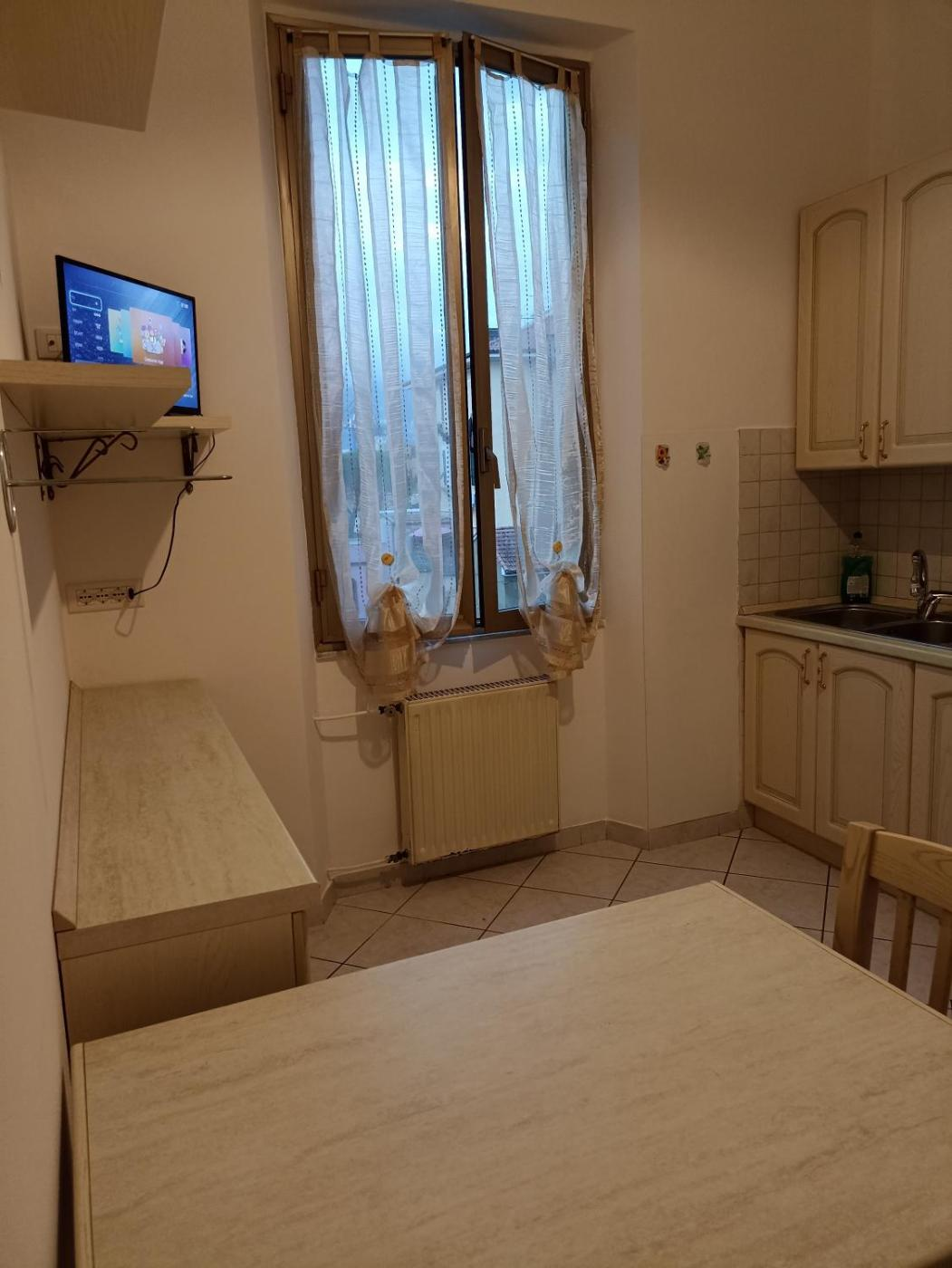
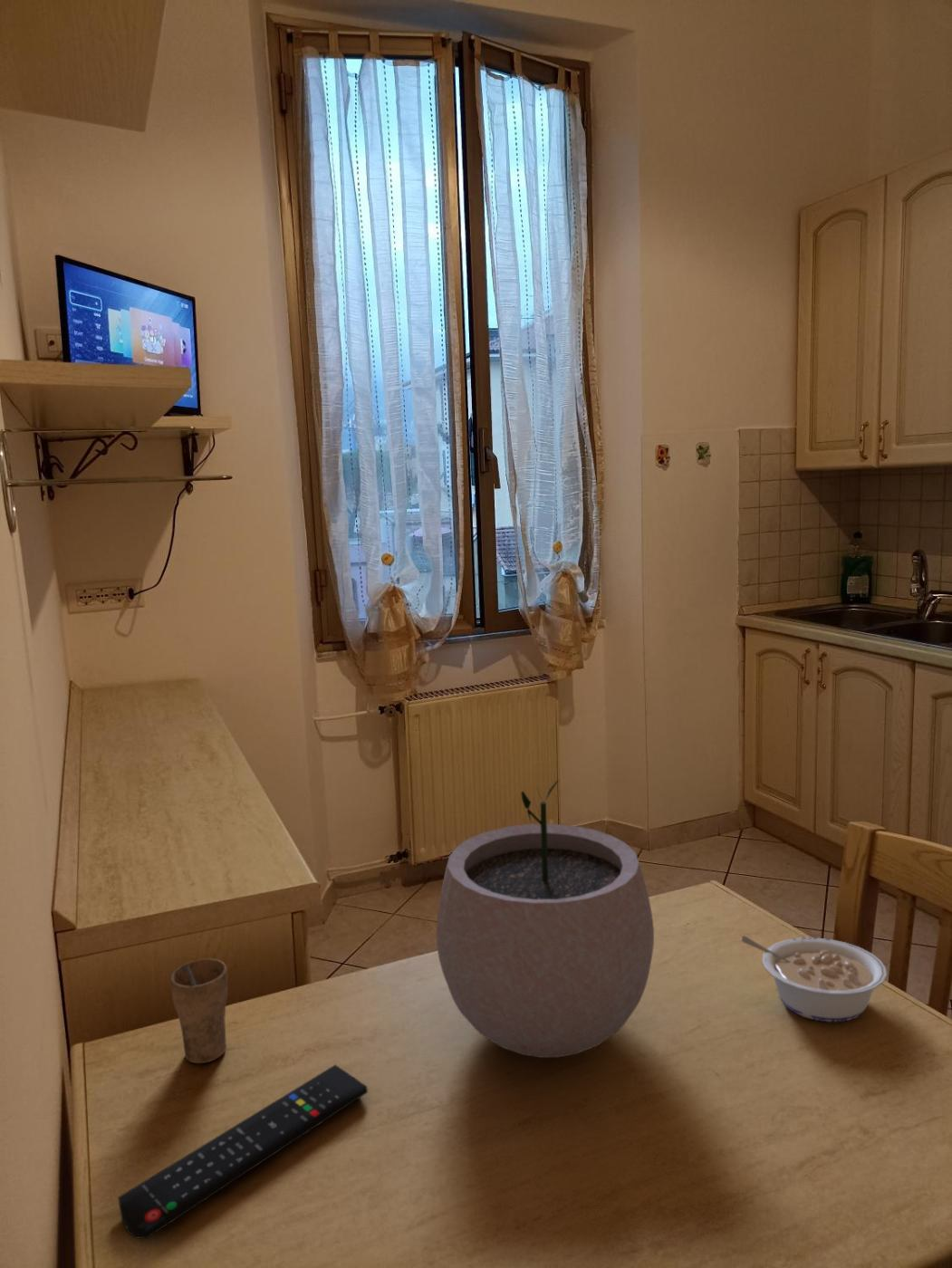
+ remote control [118,1064,369,1239]
+ legume [740,935,888,1023]
+ plant pot [436,778,655,1059]
+ cup [169,958,228,1064]
